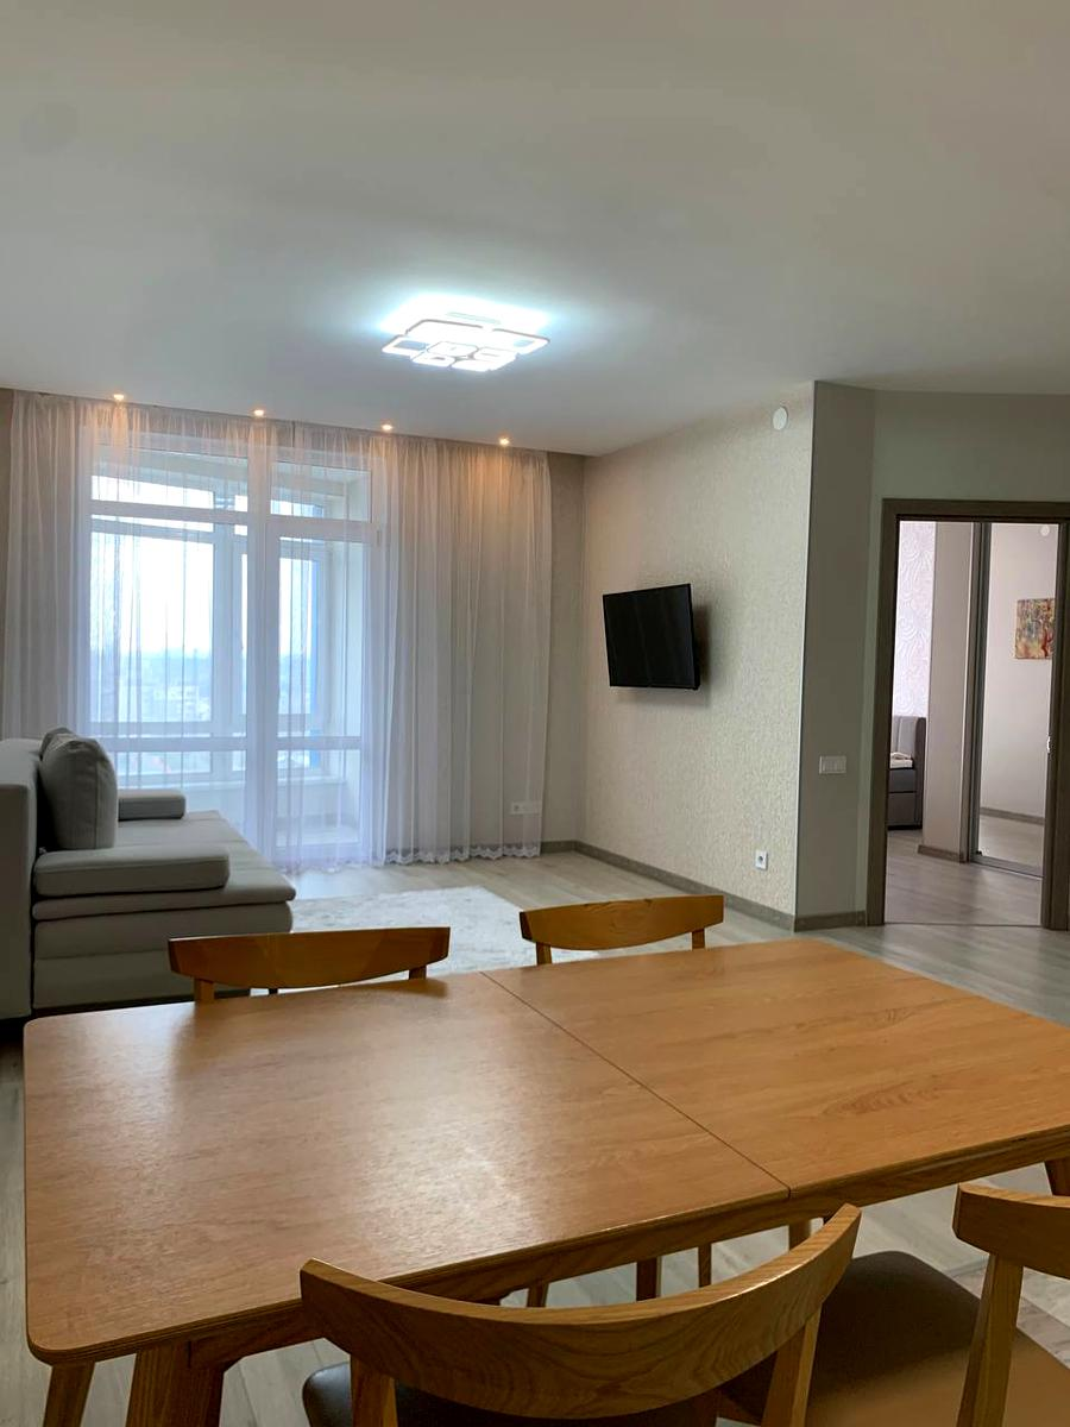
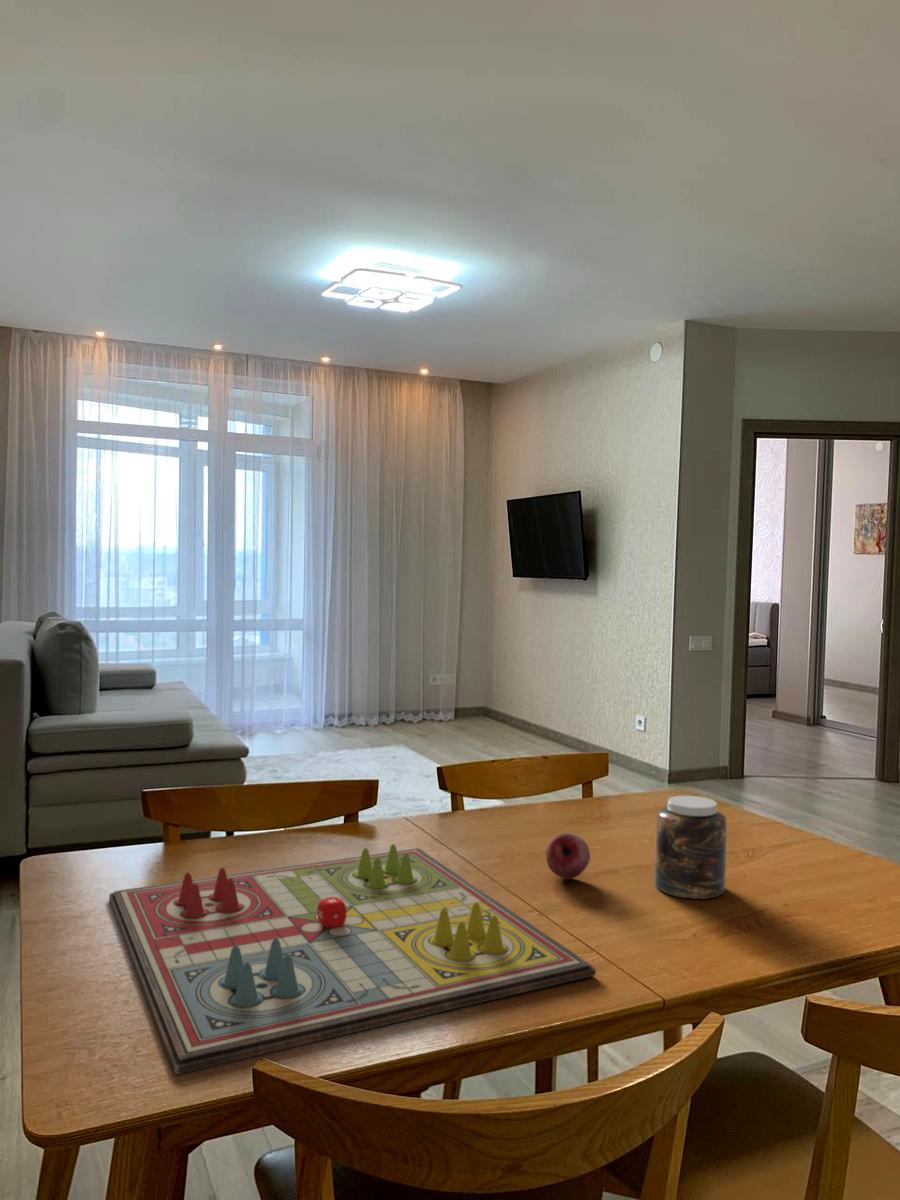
+ fruit [545,831,591,880]
+ gameboard [108,843,597,1075]
+ jar [654,795,728,900]
